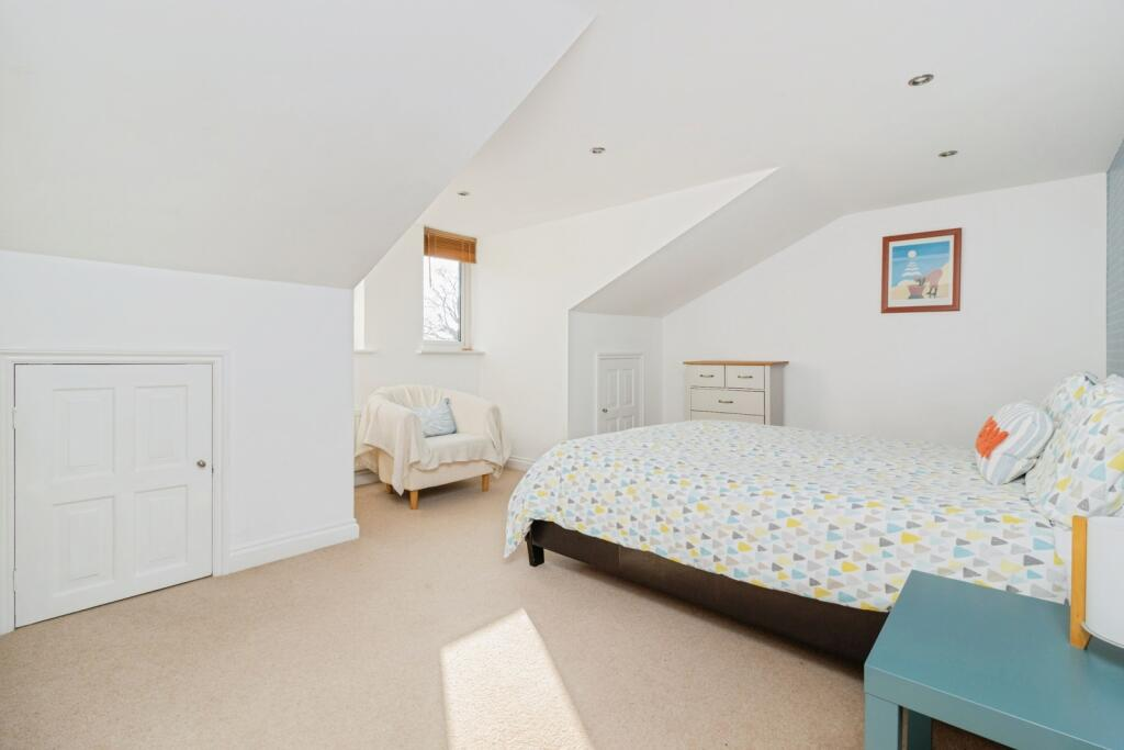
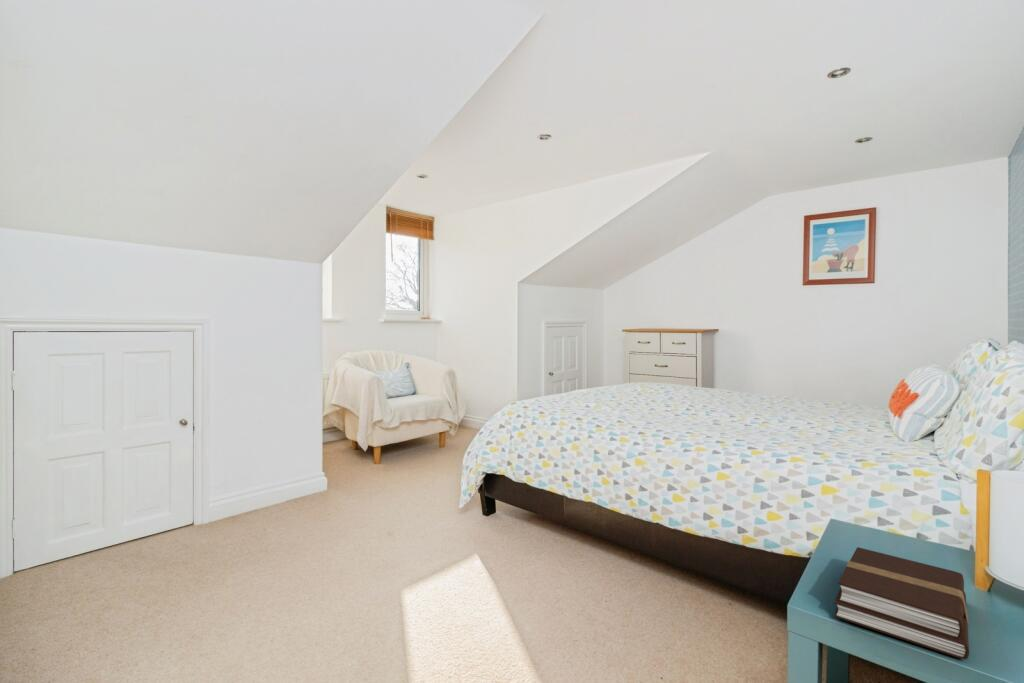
+ book [833,546,970,660]
